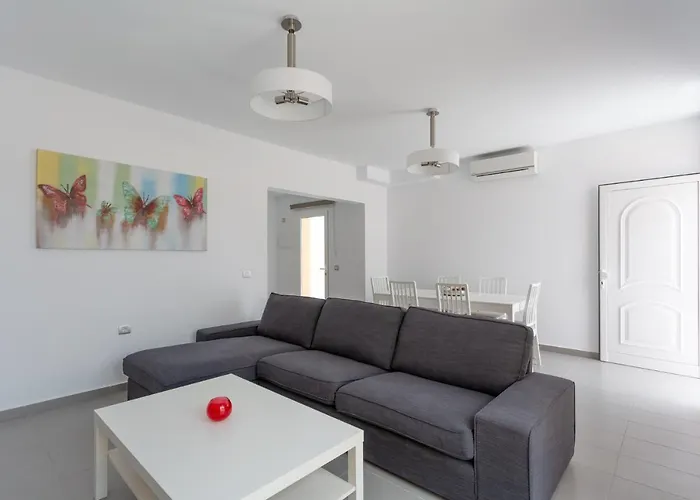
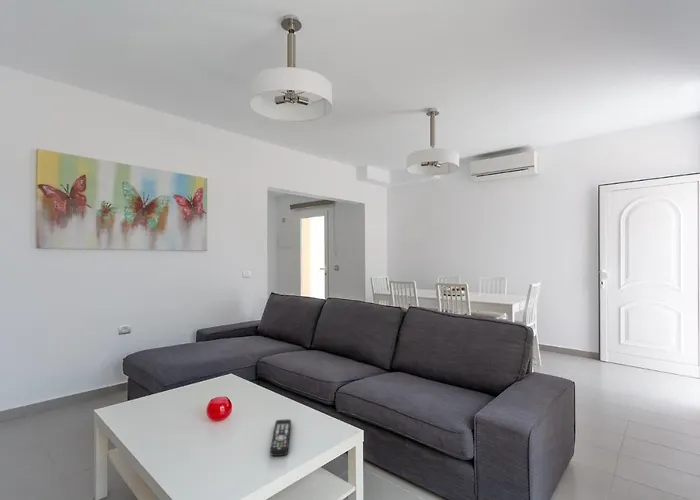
+ remote control [269,418,292,457]
